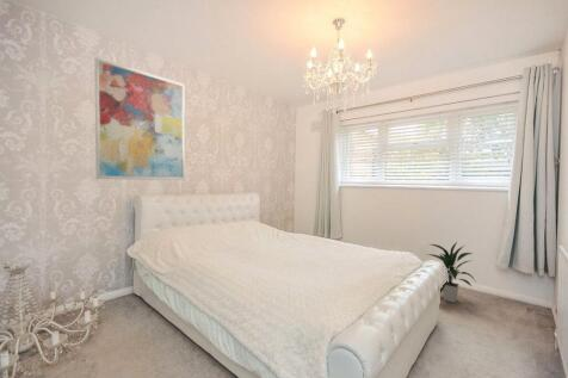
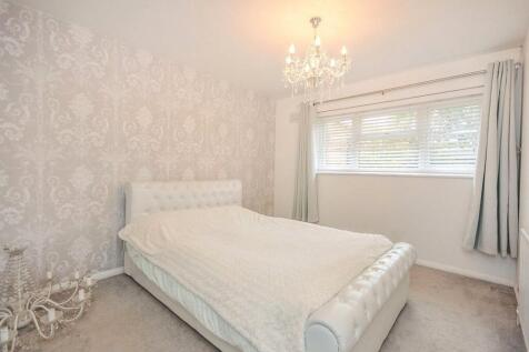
- indoor plant [426,241,476,304]
- wall art [94,56,186,181]
